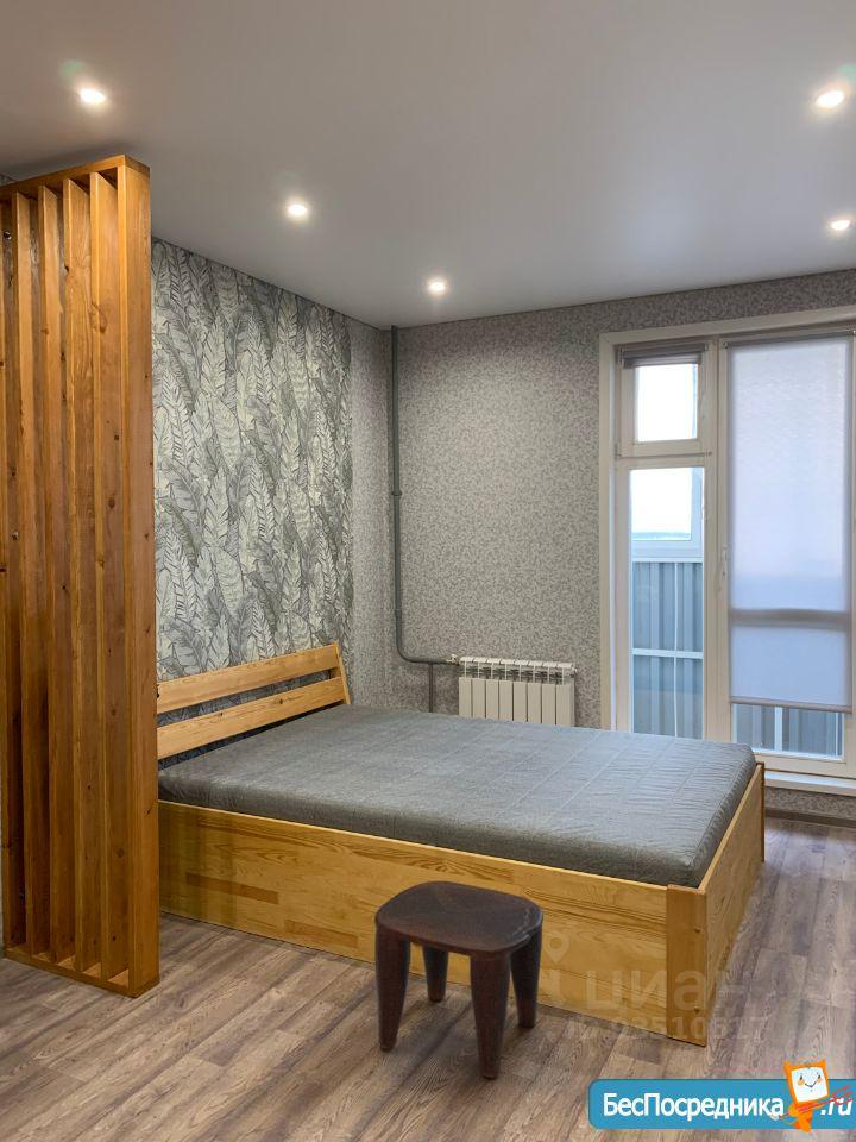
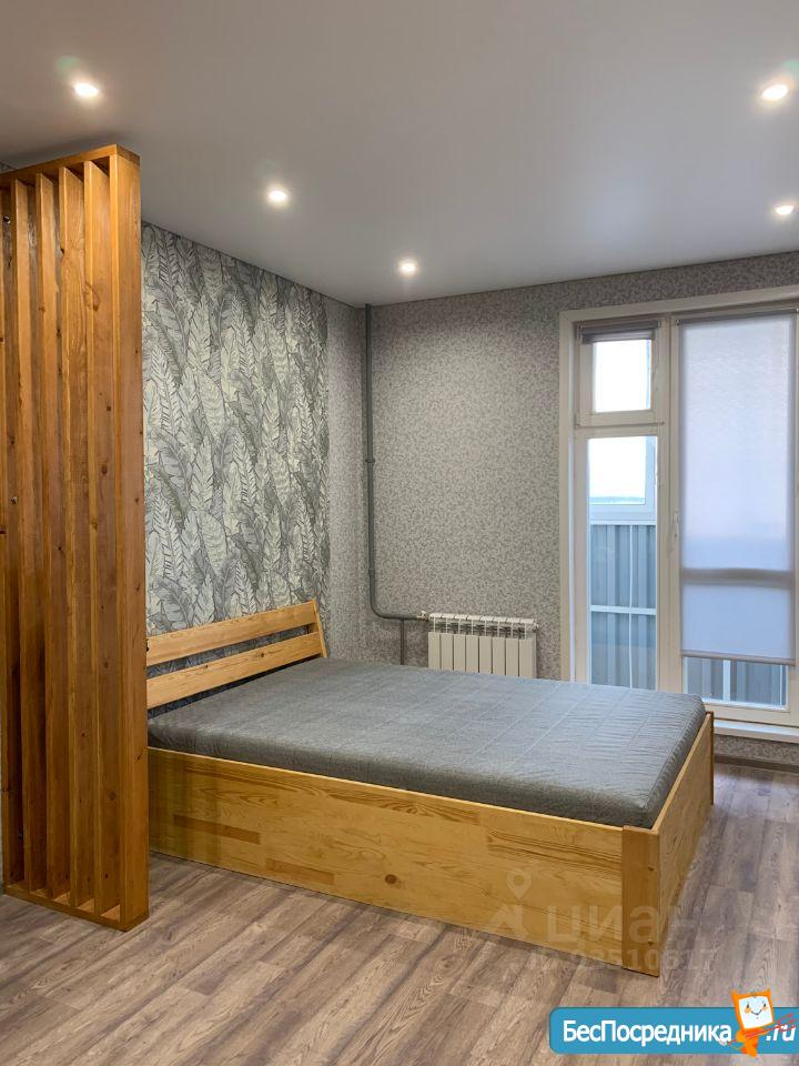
- stool [373,880,545,1079]
